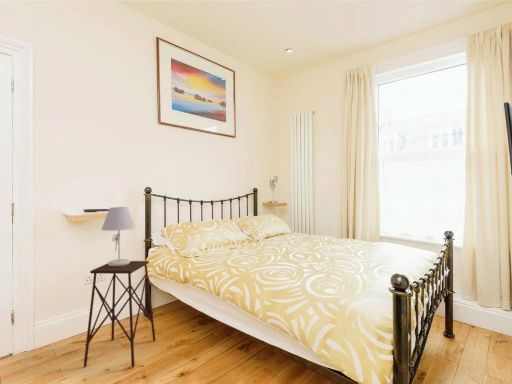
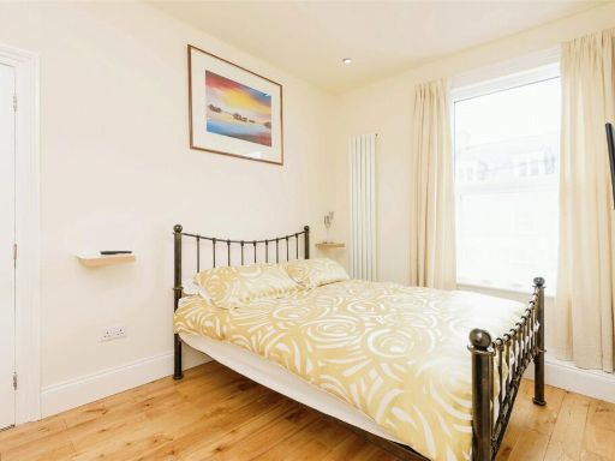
- table lamp [100,206,137,266]
- side table [83,260,157,368]
